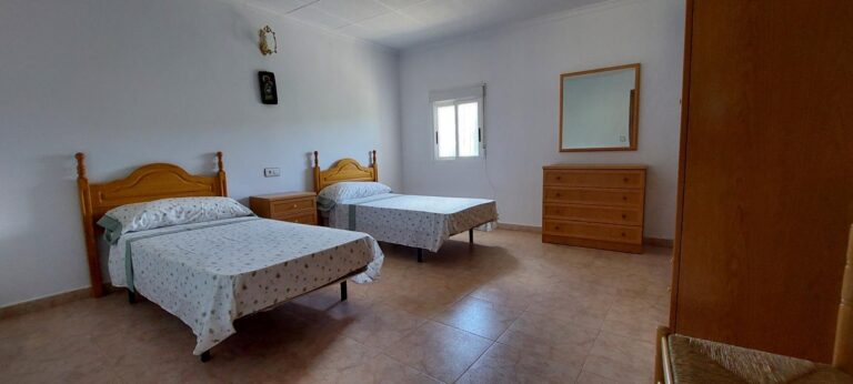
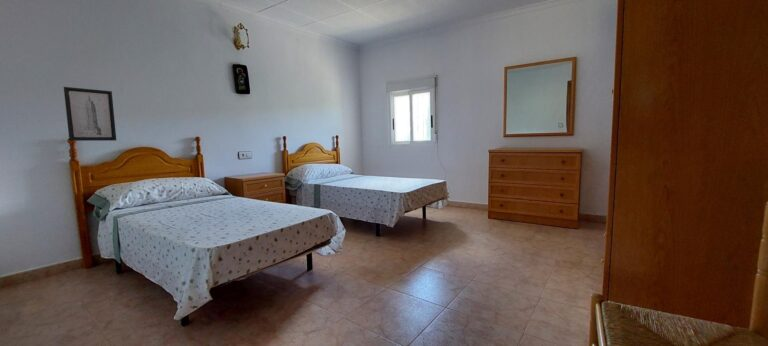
+ wall art [63,86,117,142]
